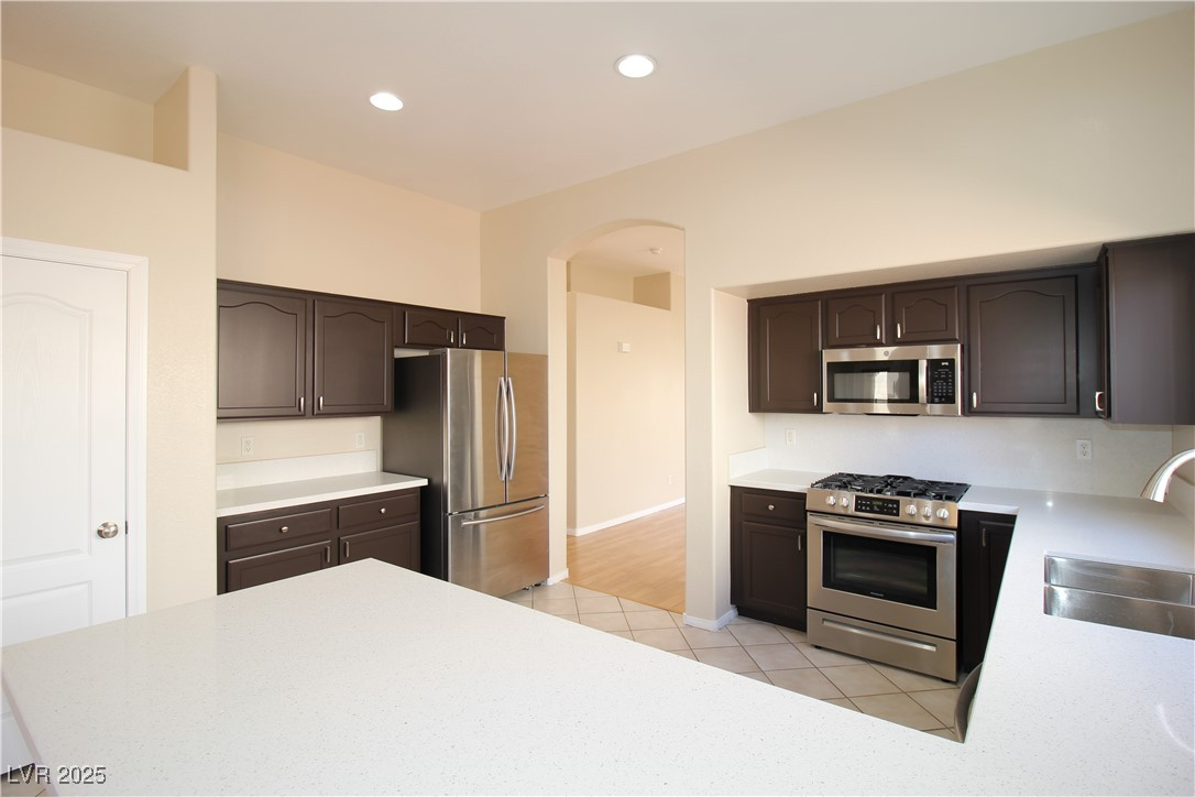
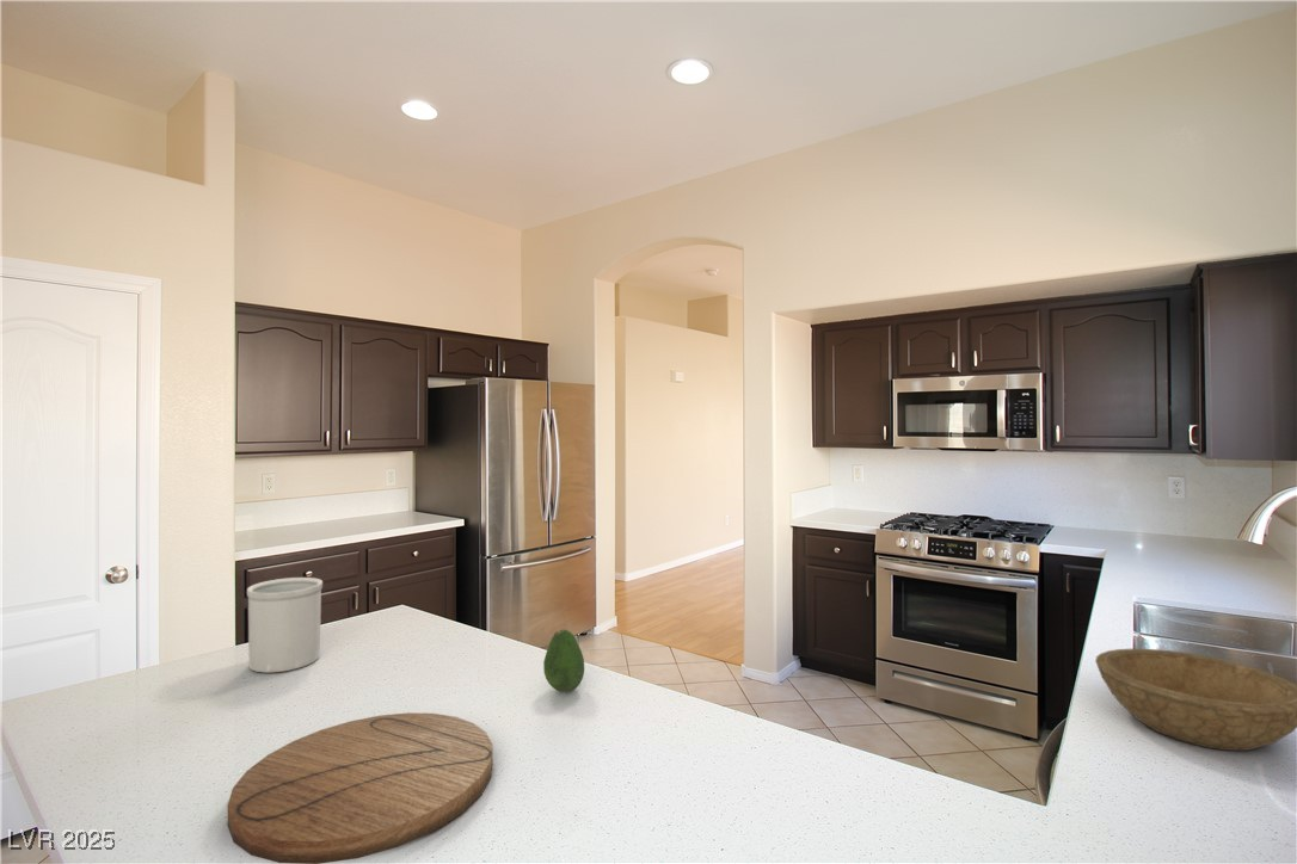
+ fruit [542,628,585,693]
+ utensil holder [246,576,324,673]
+ cutting board [227,711,493,864]
+ bowl [1094,648,1297,752]
